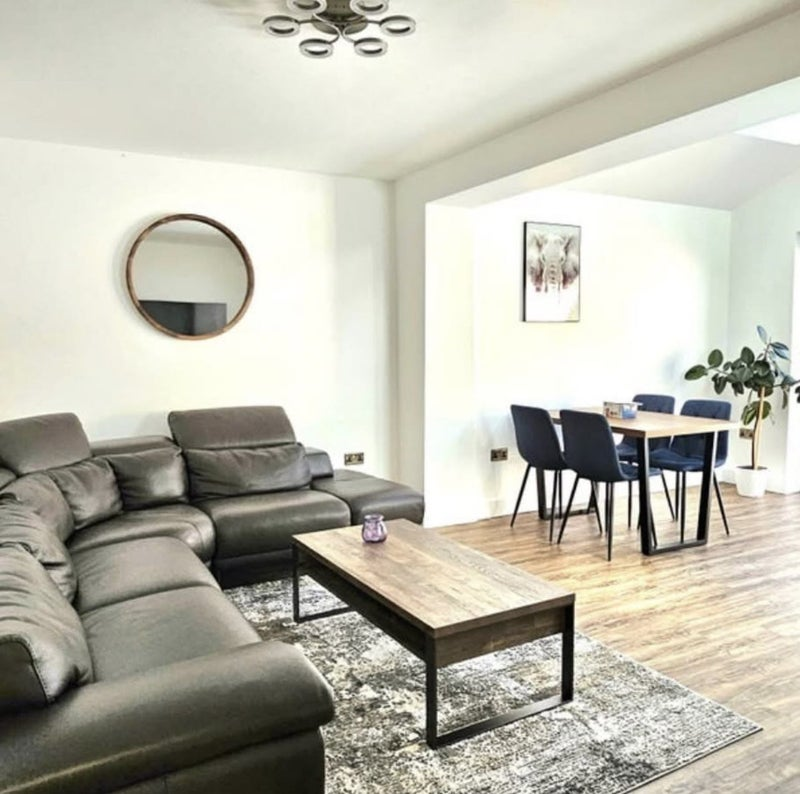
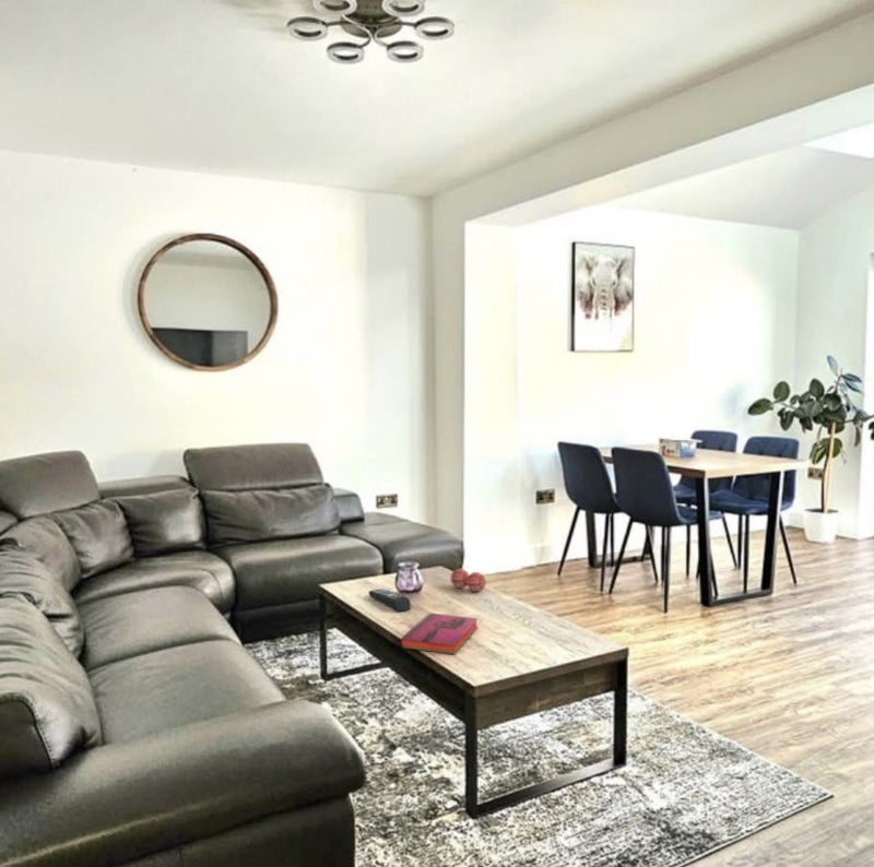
+ decorative ball [449,568,487,593]
+ remote control [367,587,412,613]
+ hardback book [400,611,480,655]
